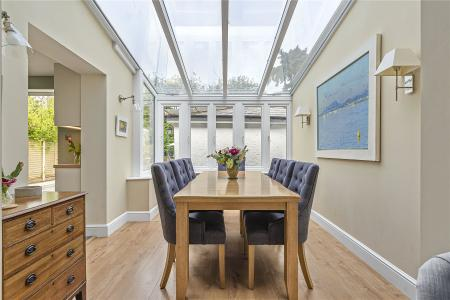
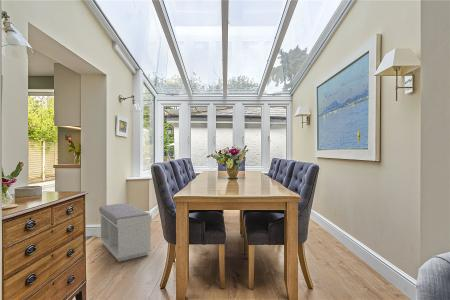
+ bench [98,203,153,262]
